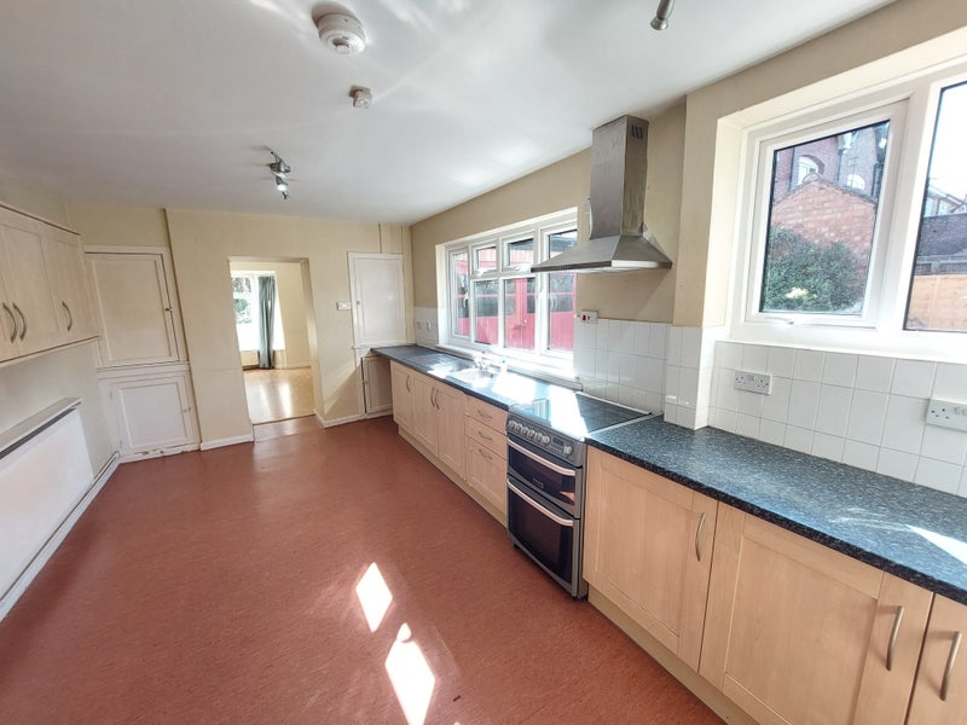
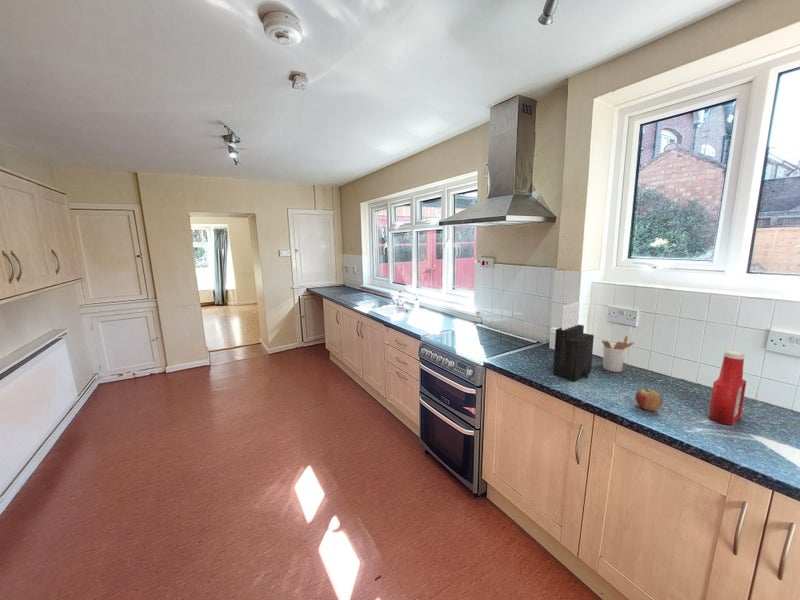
+ utensil holder [601,335,635,373]
+ knife block [552,301,595,382]
+ soap bottle [707,349,747,426]
+ fruit [635,386,663,412]
